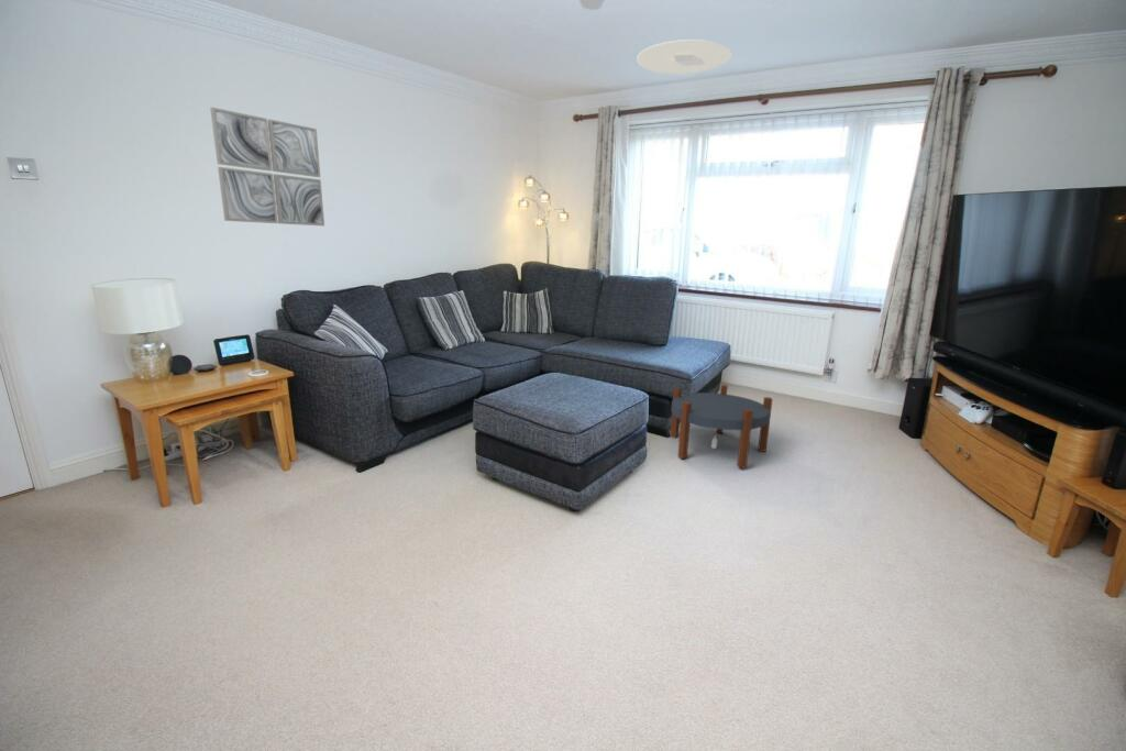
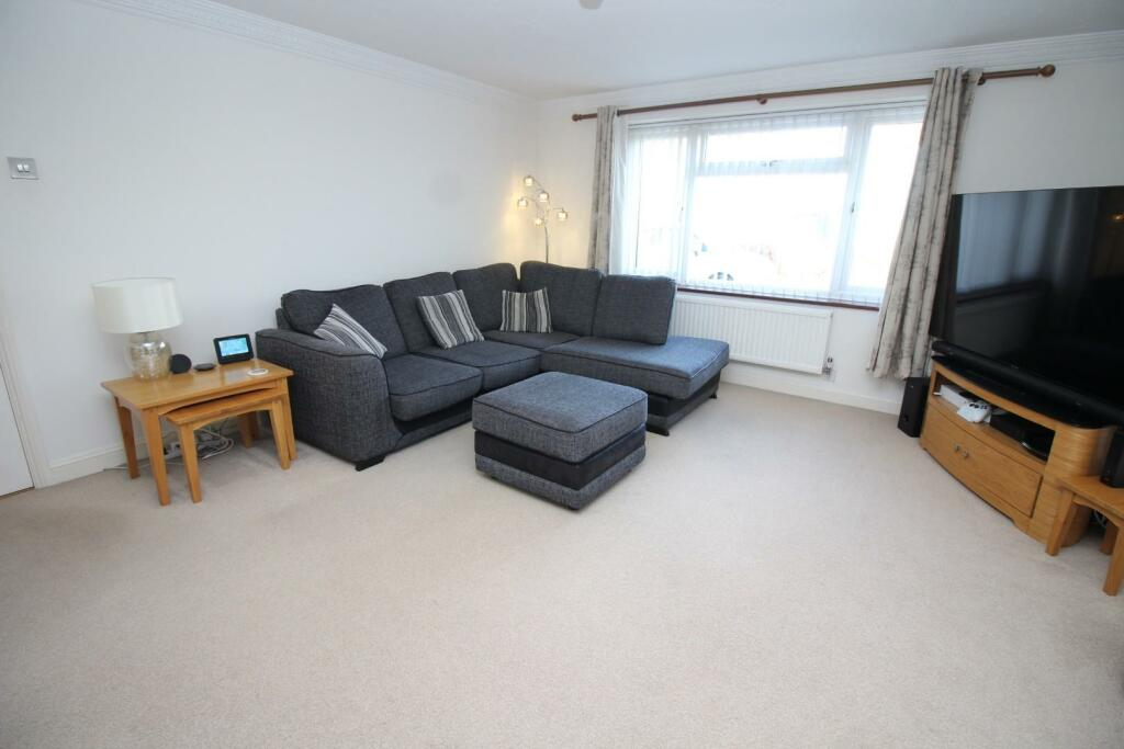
- wall art [209,107,325,227]
- ceiling light [636,38,732,75]
- side table [670,384,773,470]
